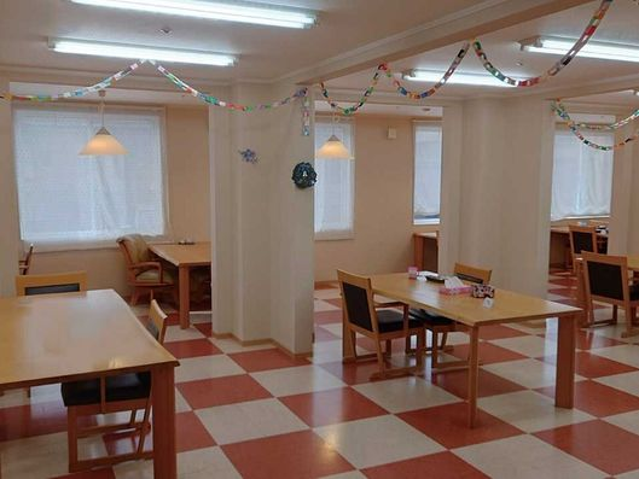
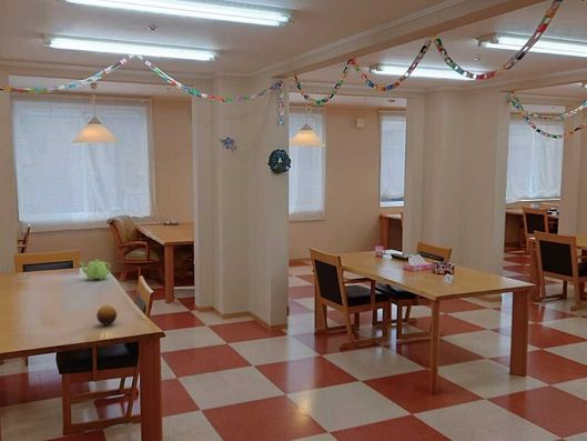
+ fruit [95,304,118,325]
+ teapot [79,259,112,282]
